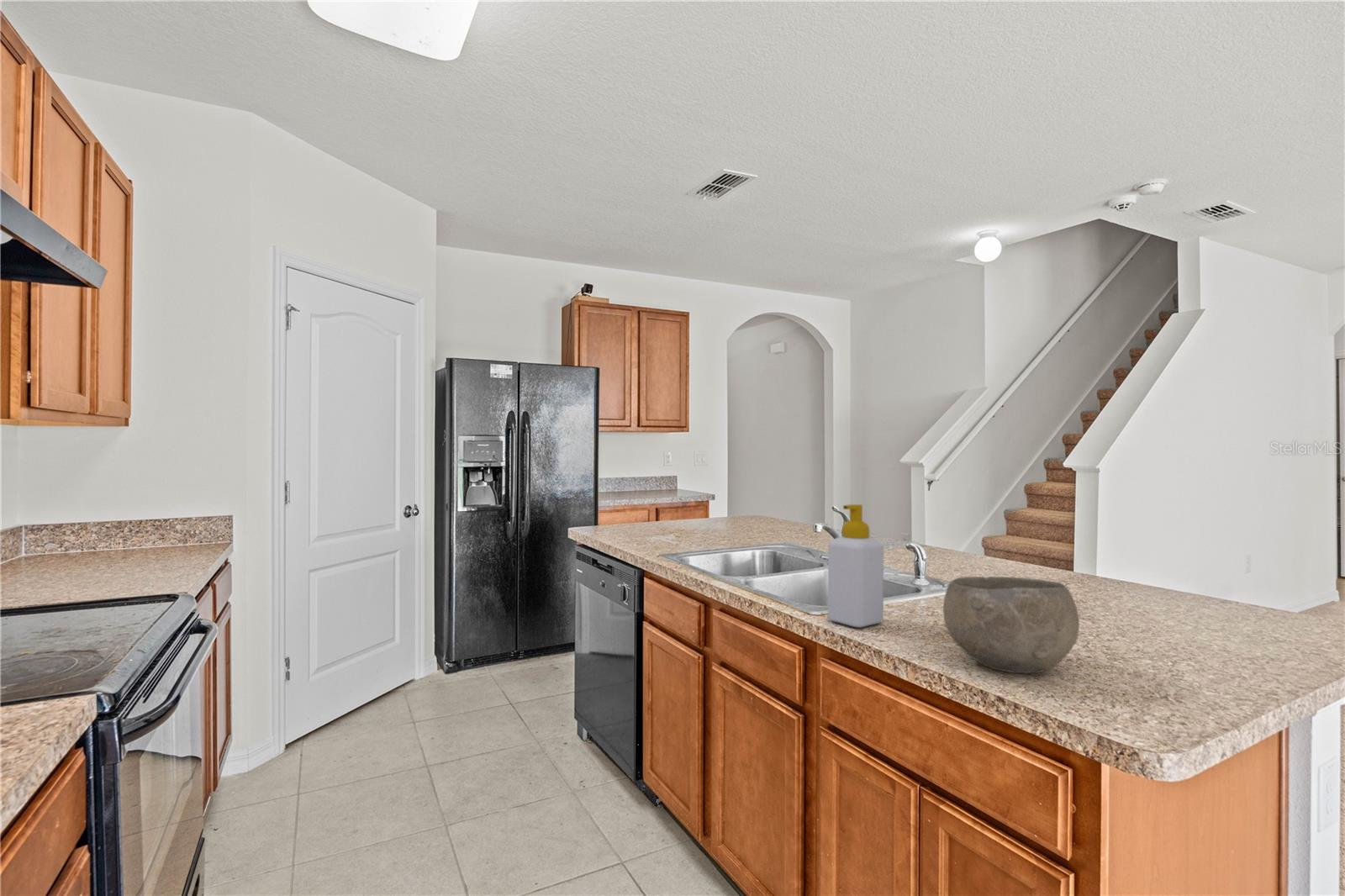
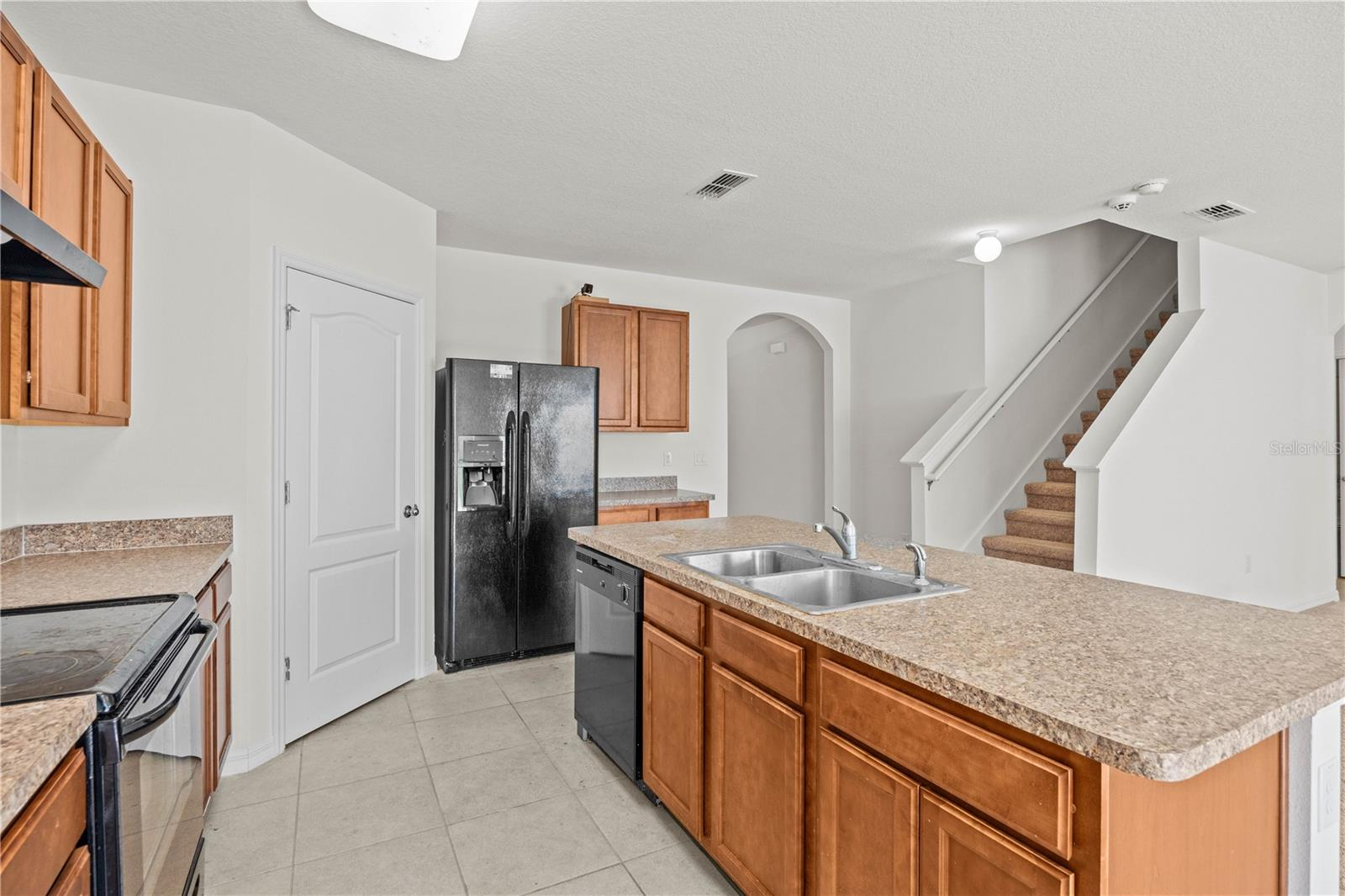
- soap bottle [827,503,884,628]
- bowl [942,576,1080,674]
